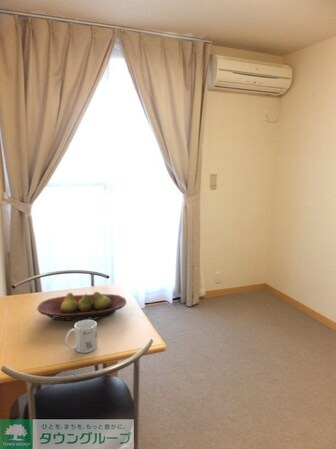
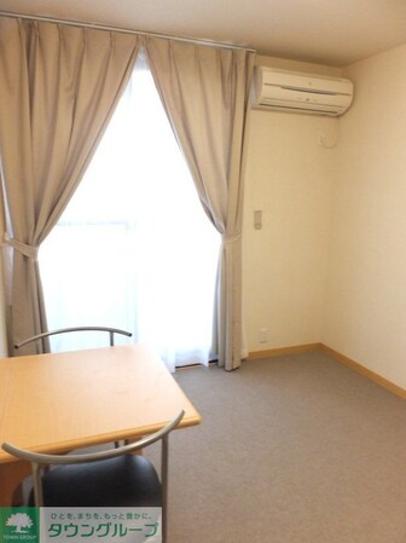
- mug [64,319,98,354]
- fruit bowl [36,291,127,322]
